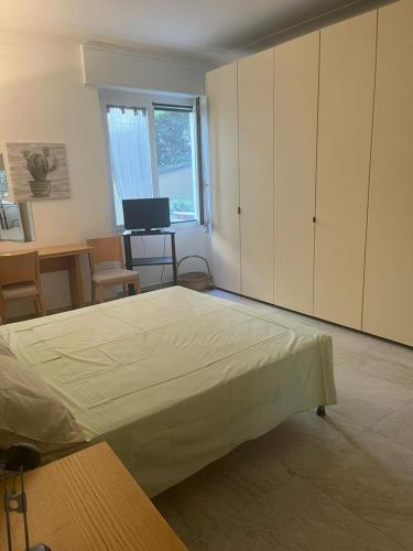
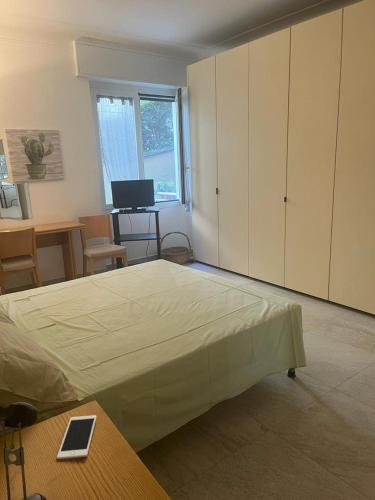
+ cell phone [56,414,97,460]
